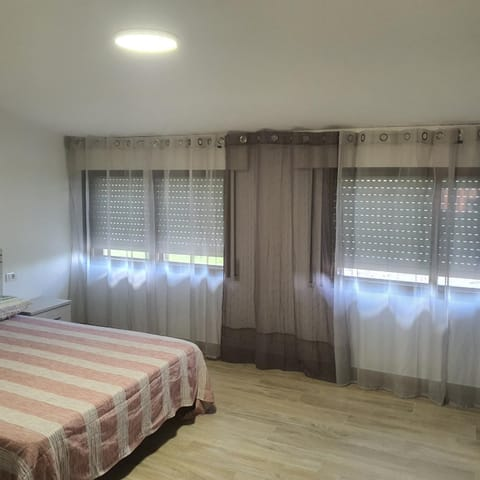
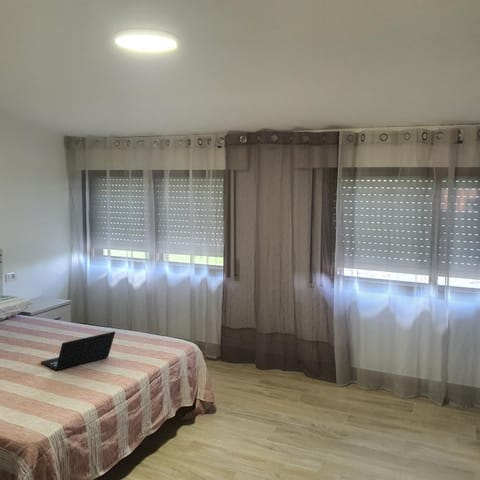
+ laptop [40,330,116,372]
